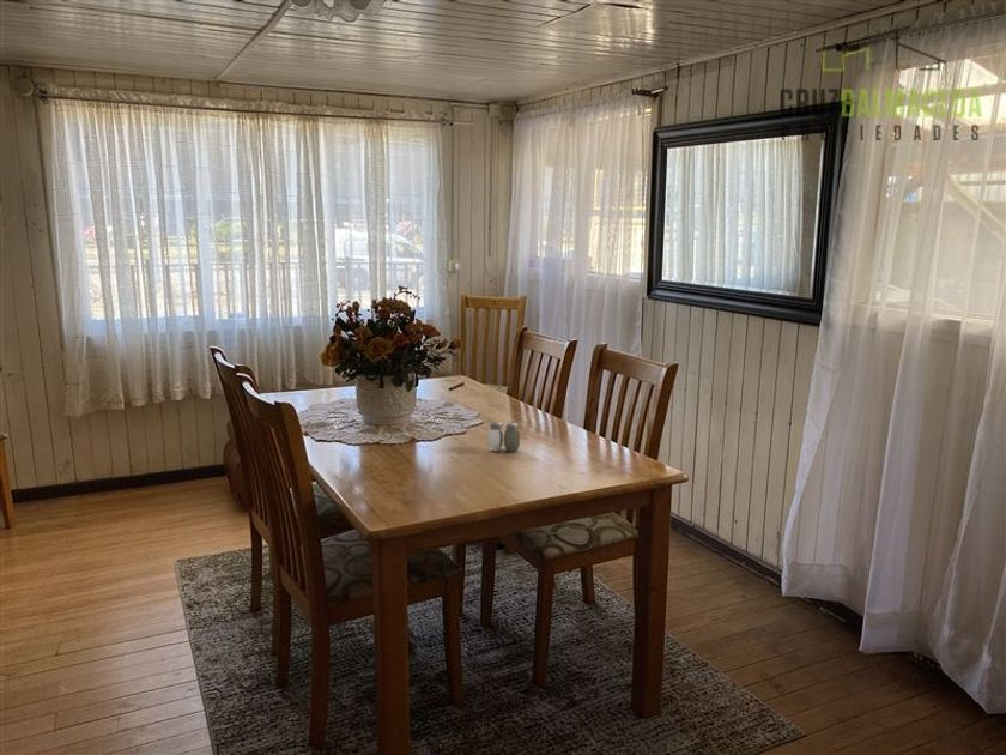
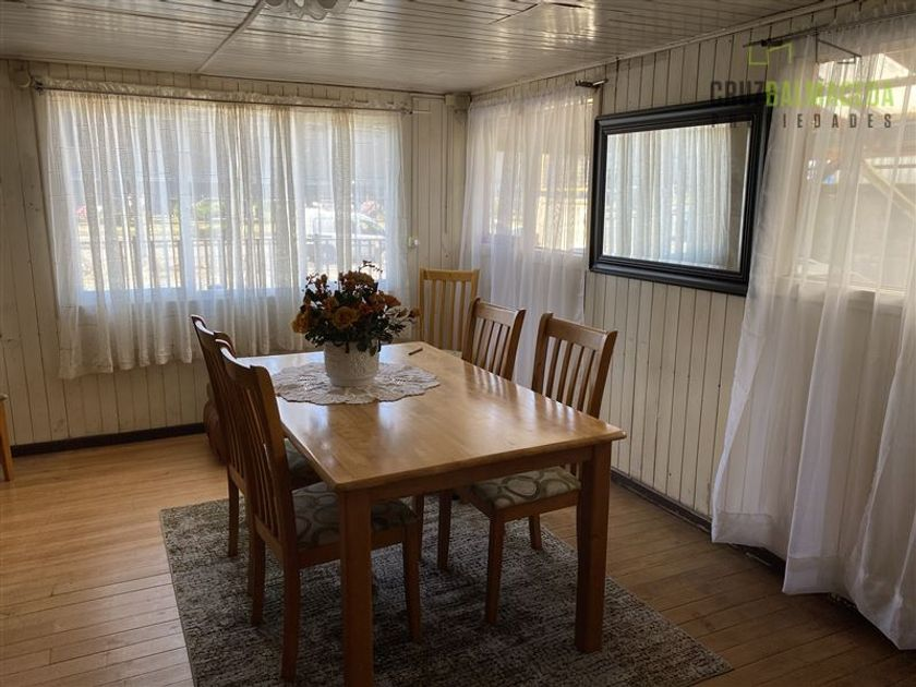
- salt and pepper shaker [486,421,521,453]
